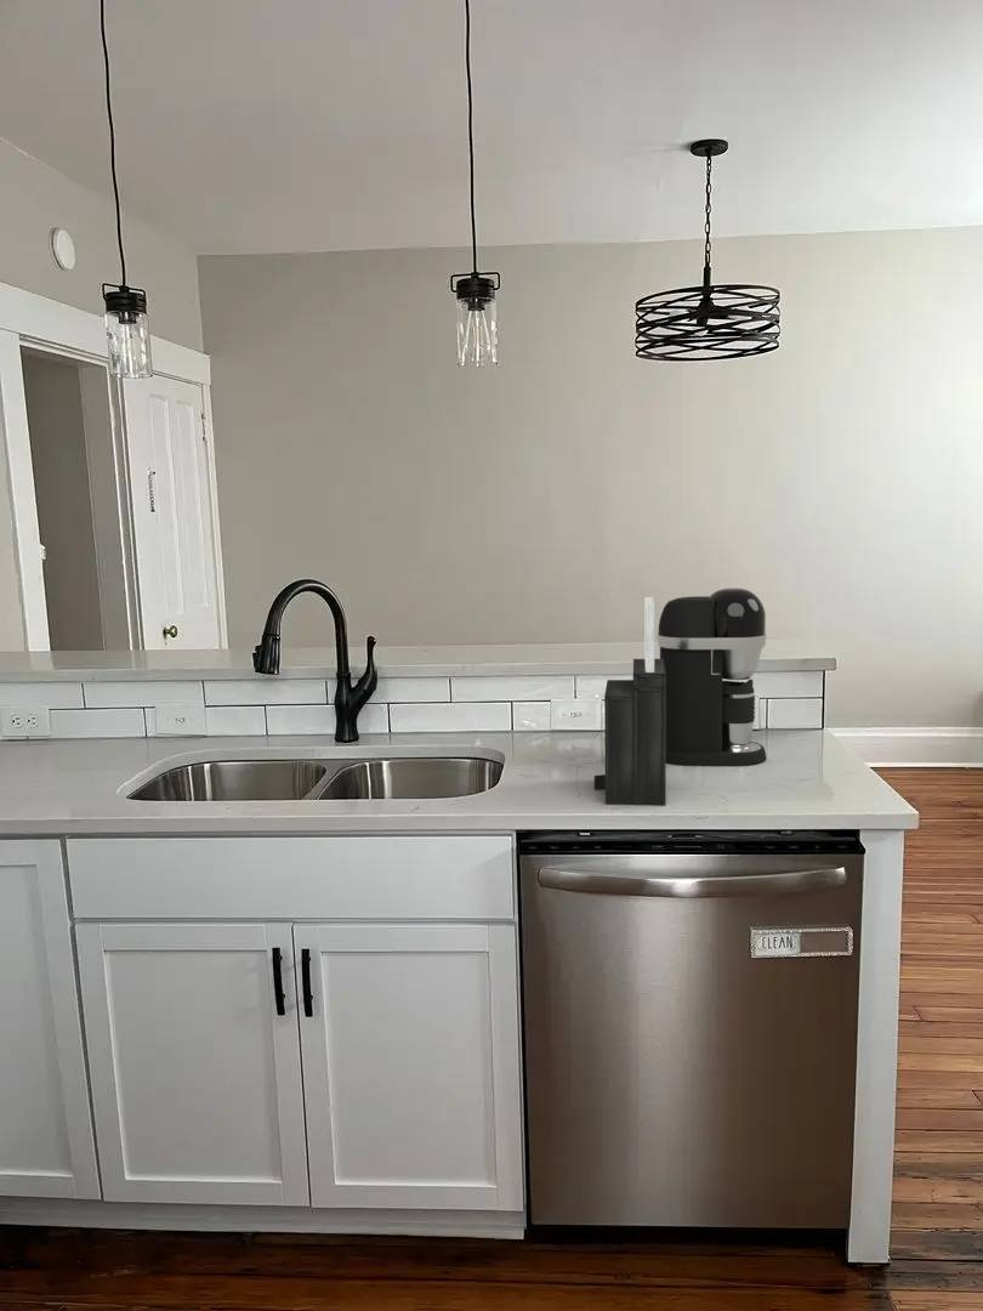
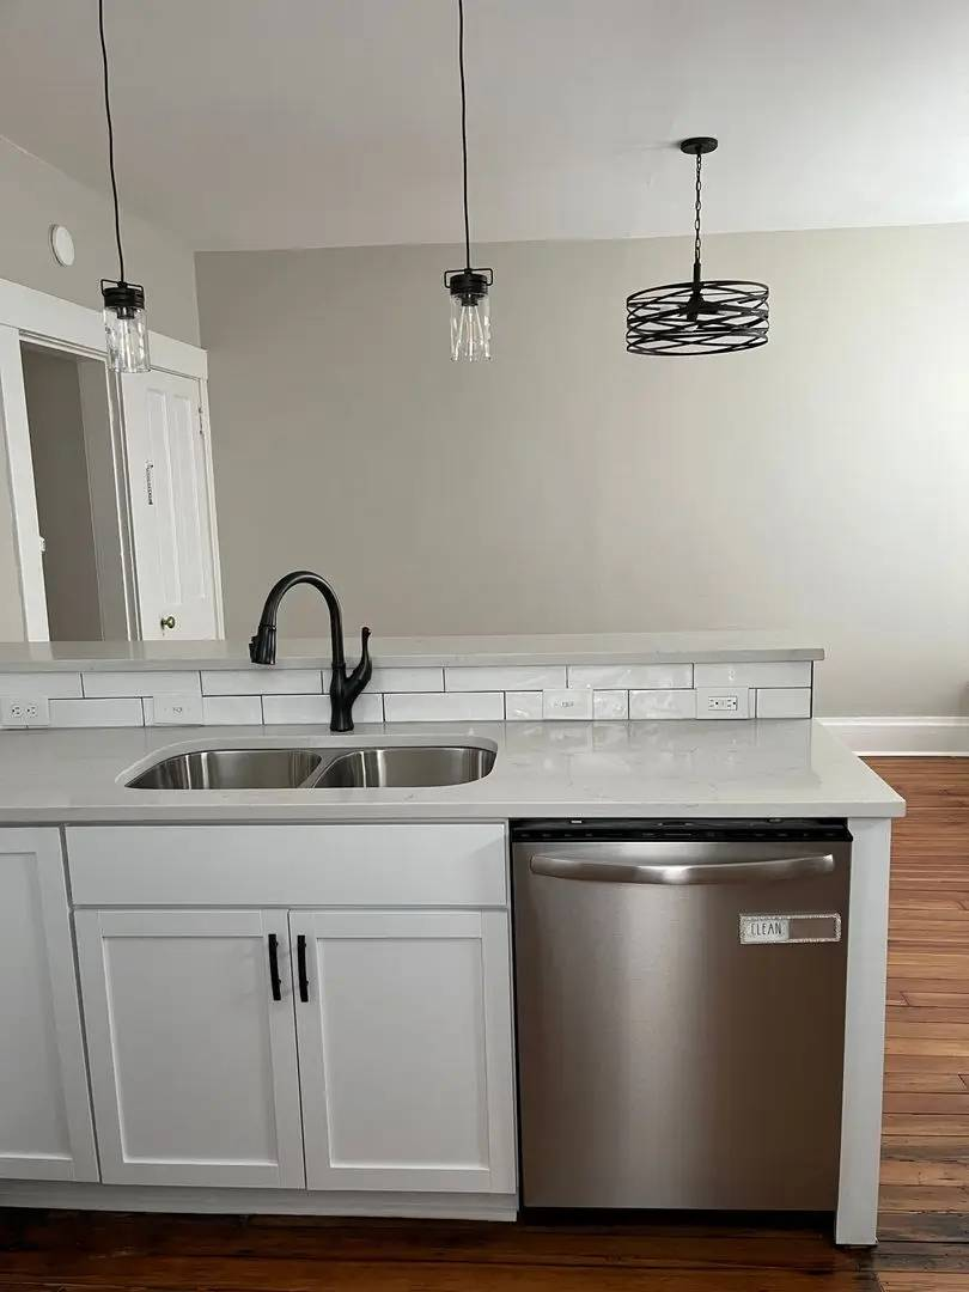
- knife block [593,596,667,806]
- coffee maker [657,586,767,767]
